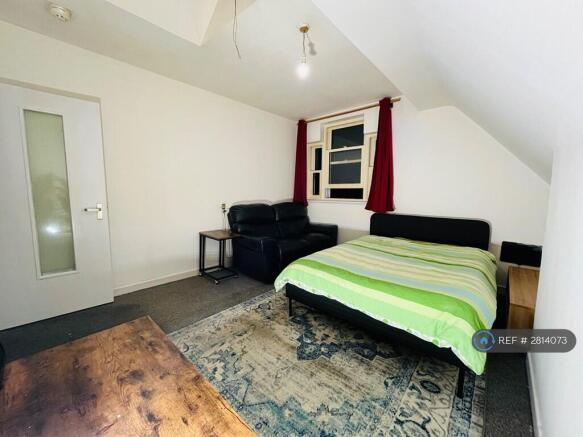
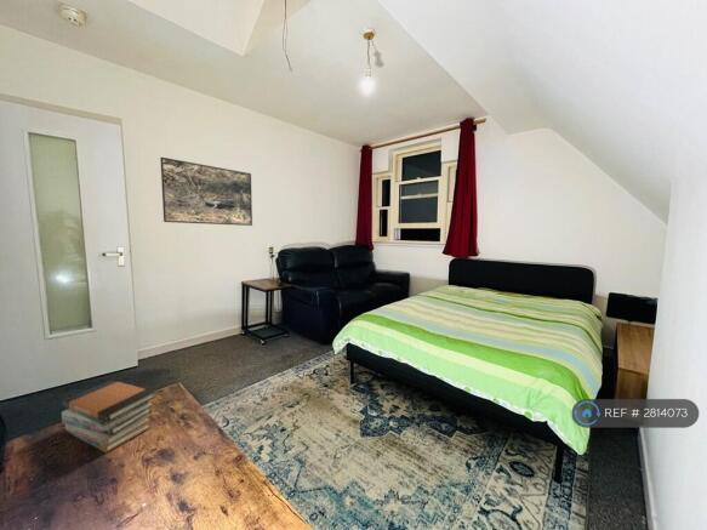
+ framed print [159,156,253,227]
+ book stack [61,378,156,454]
